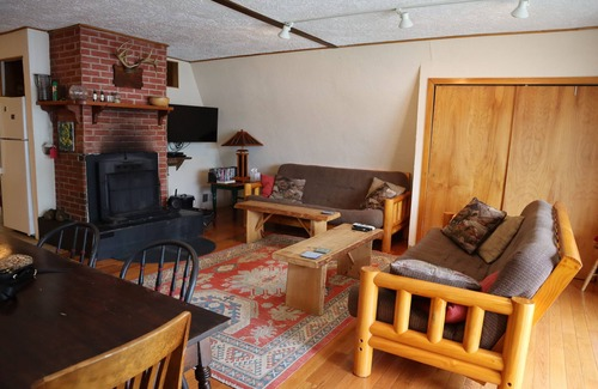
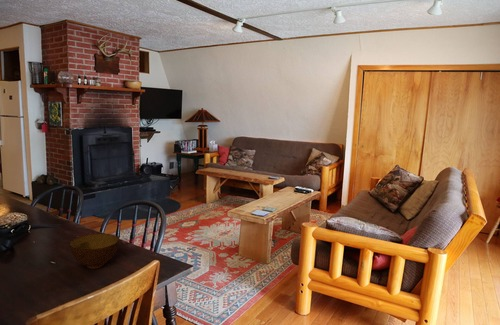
+ bowl [69,232,120,269]
